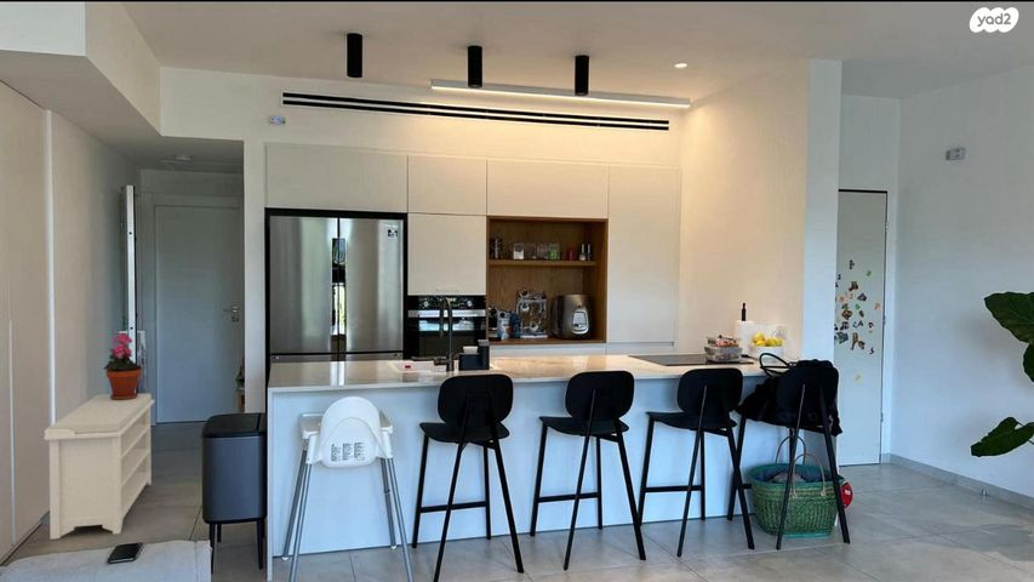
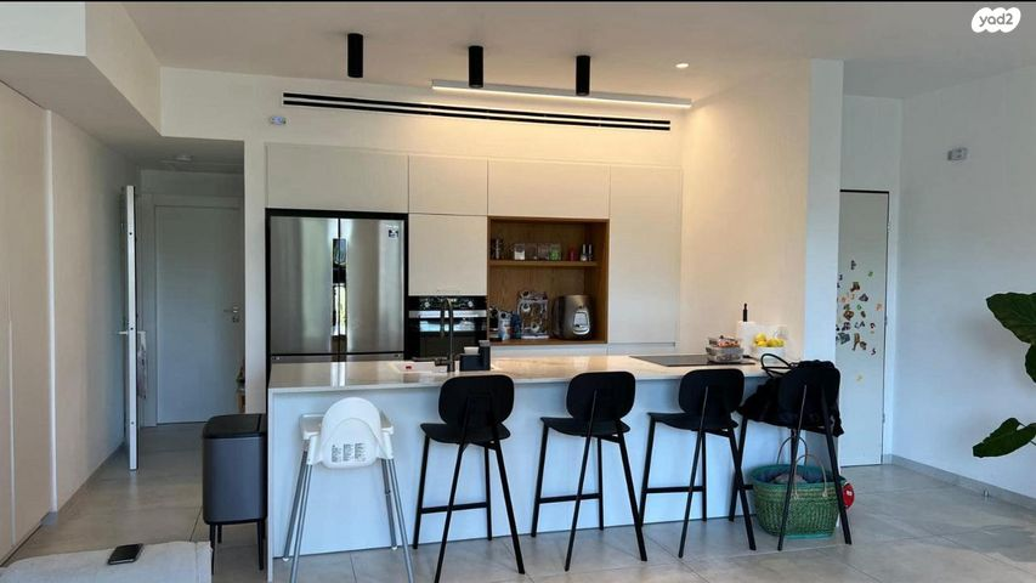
- bench [44,392,155,541]
- potted plant [103,332,144,400]
